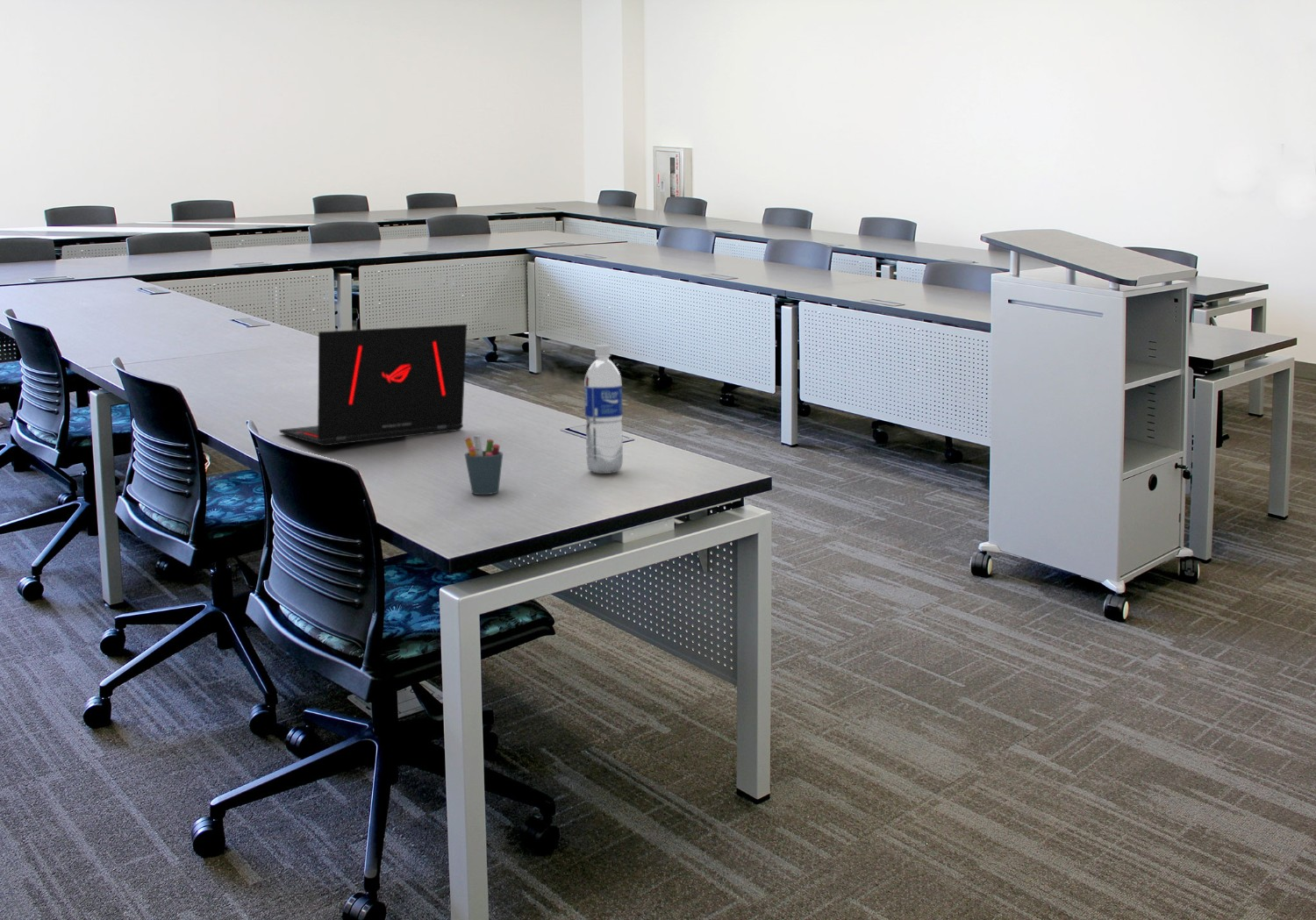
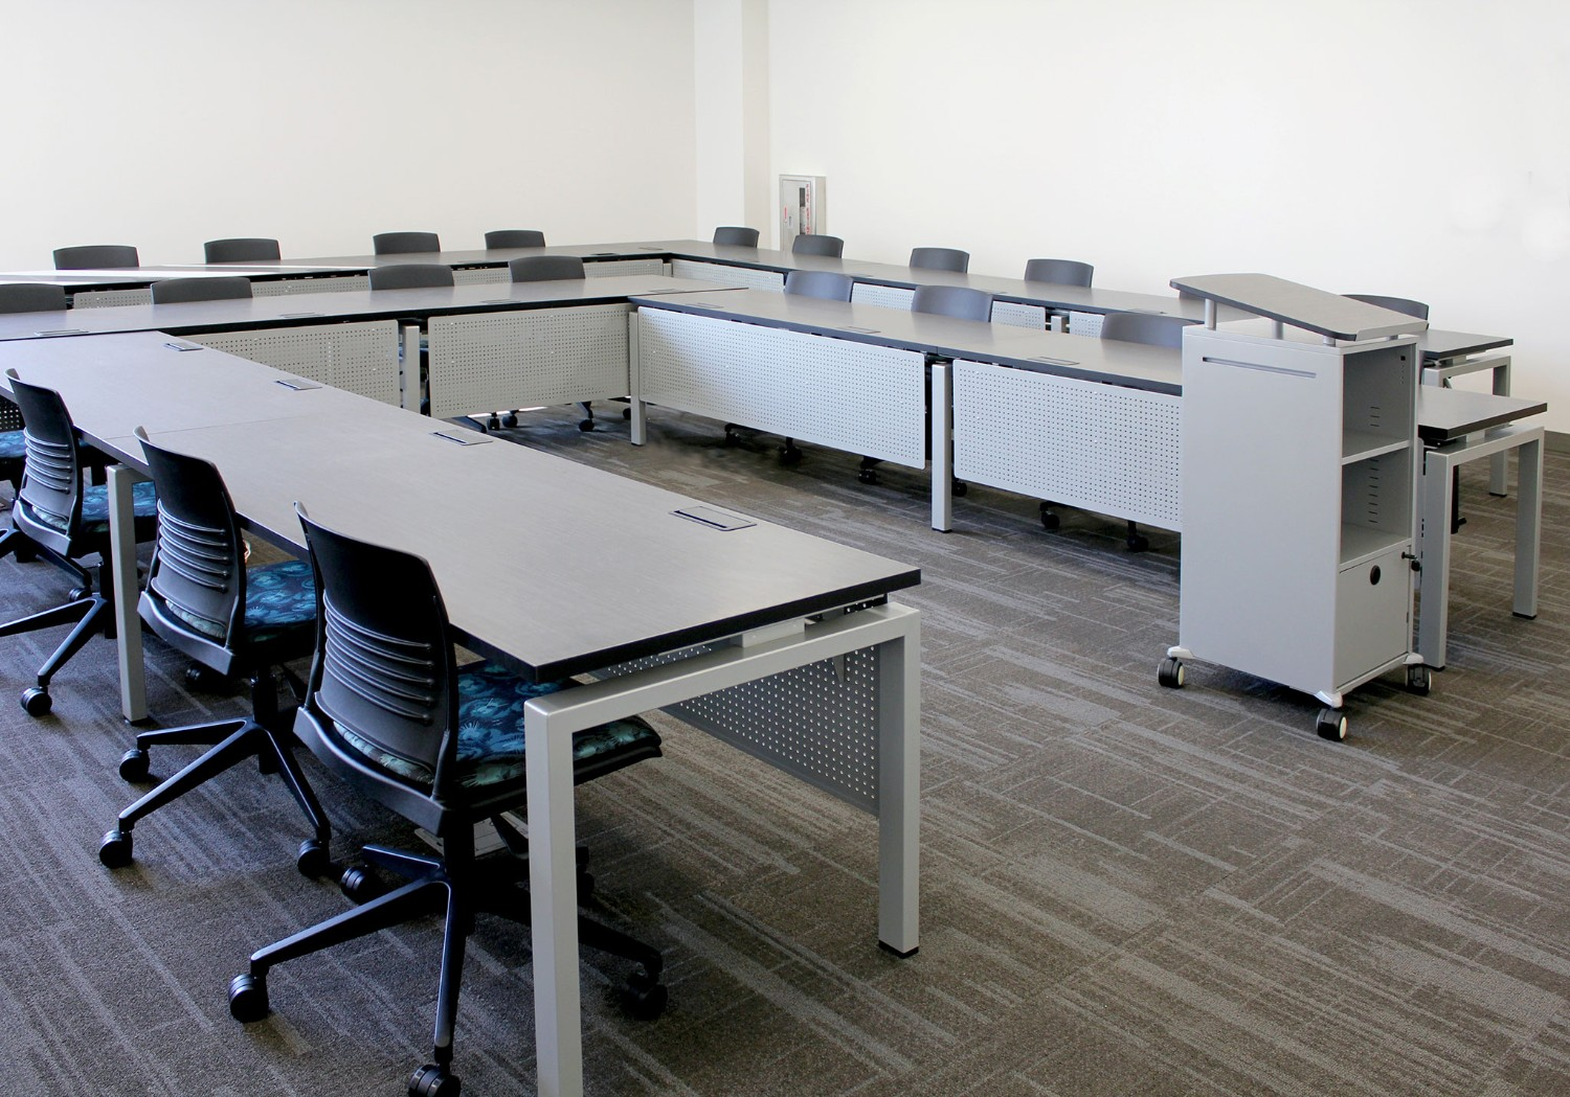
- pen holder [464,435,504,496]
- water bottle [583,344,624,474]
- laptop [279,324,468,446]
